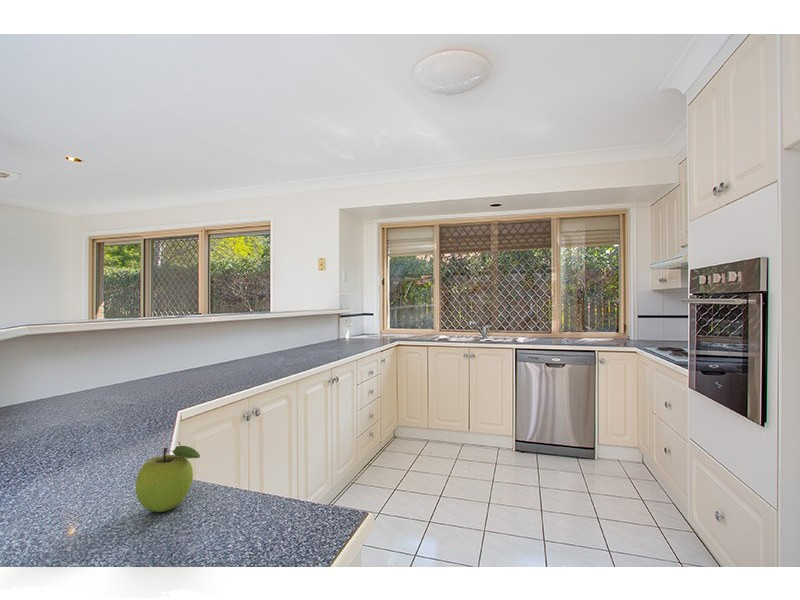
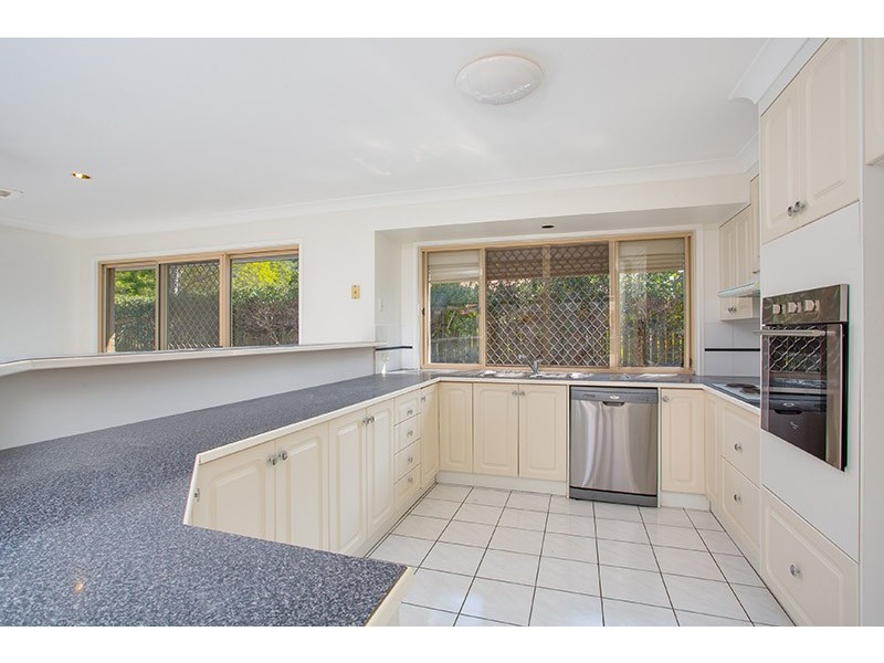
- fruit [135,445,201,513]
